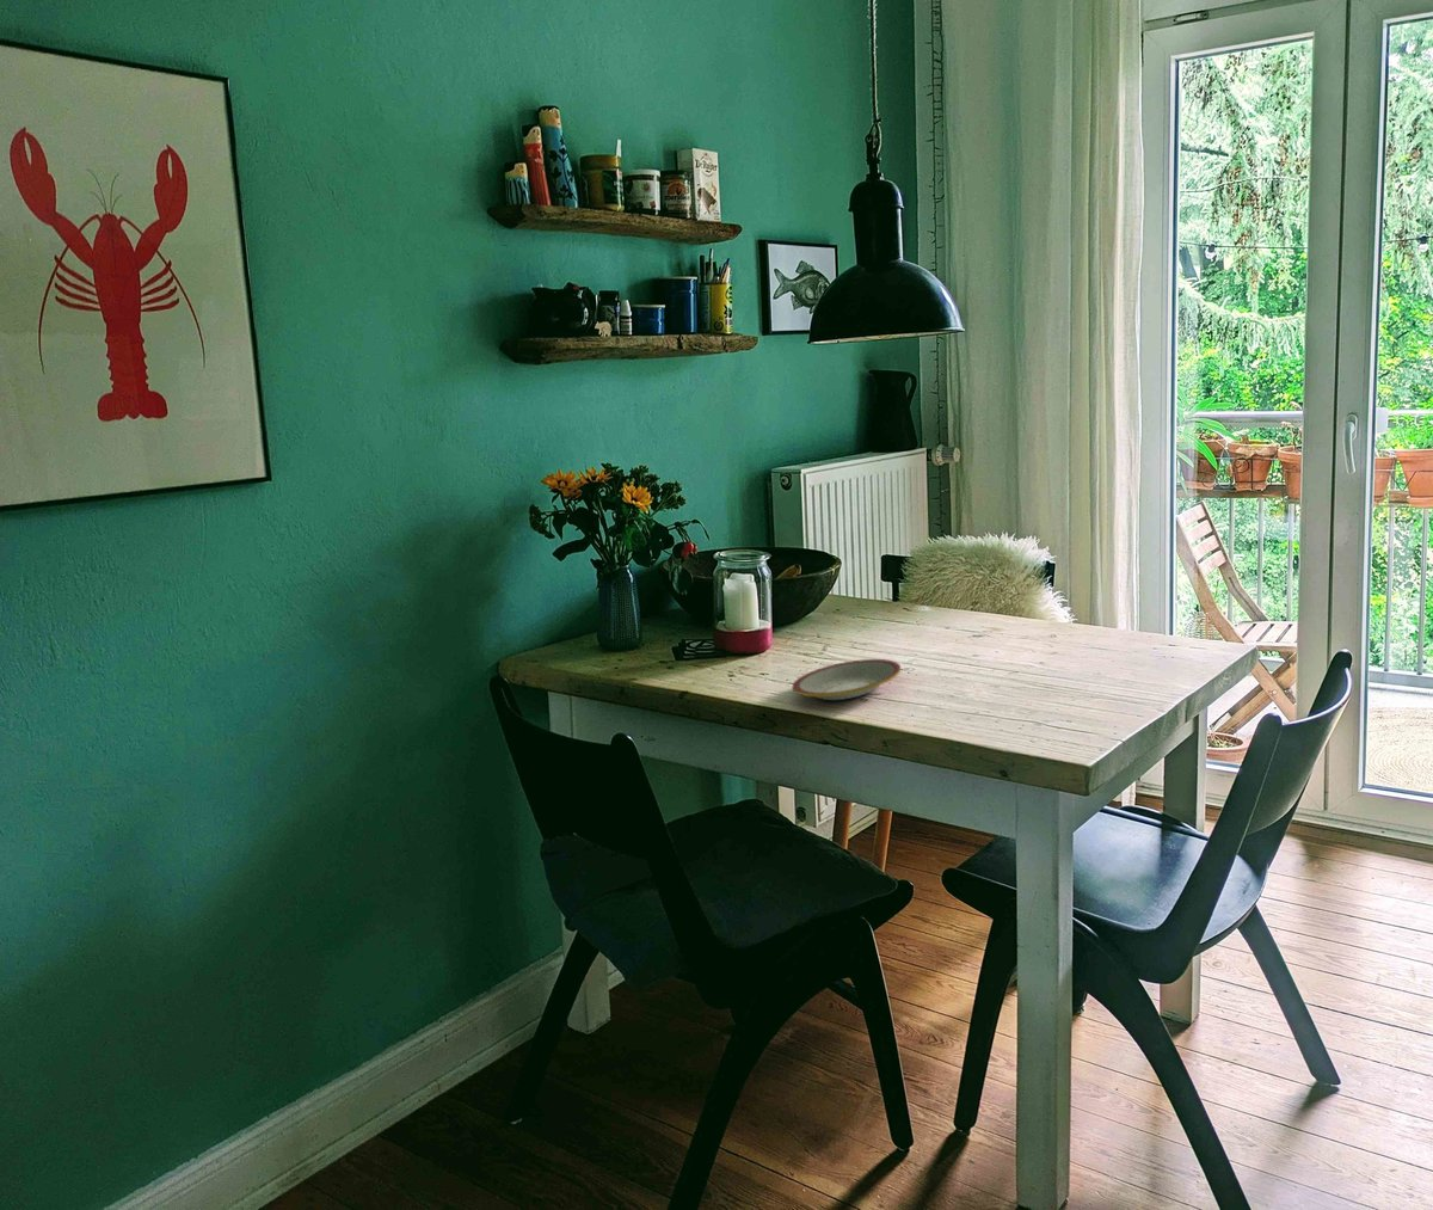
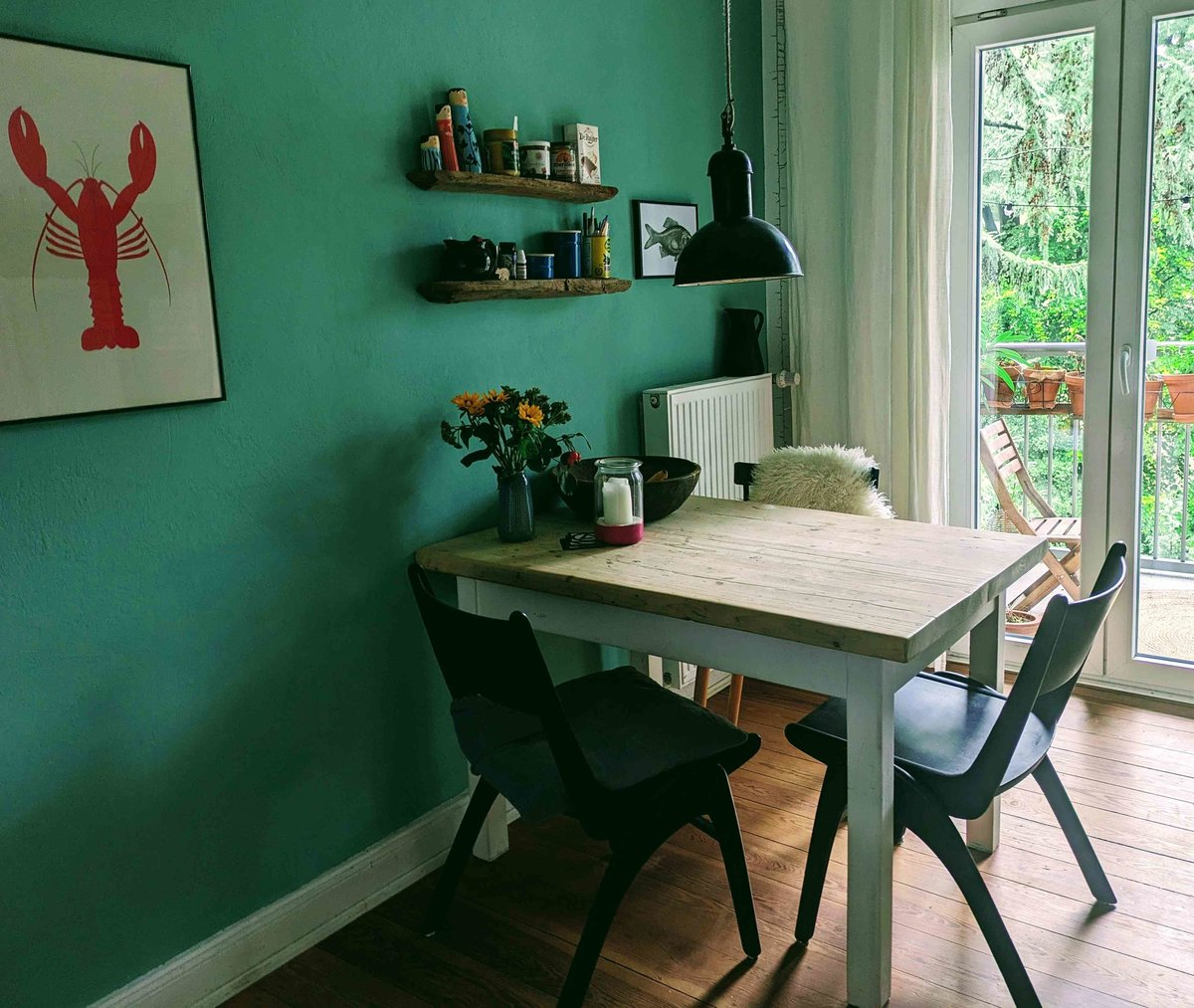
- plate [792,658,901,701]
